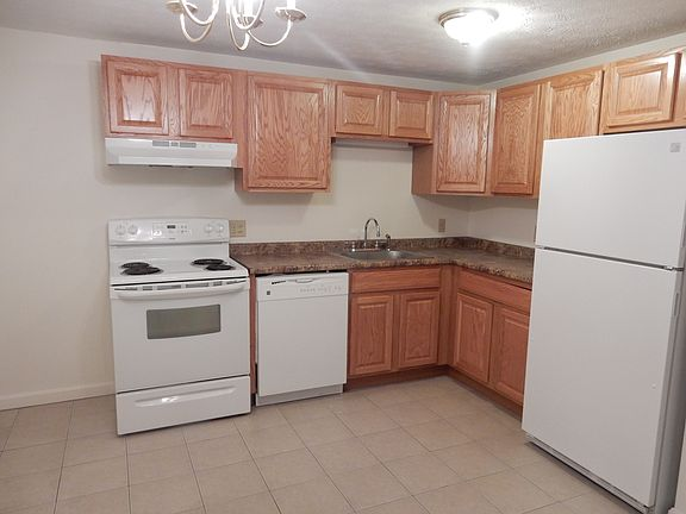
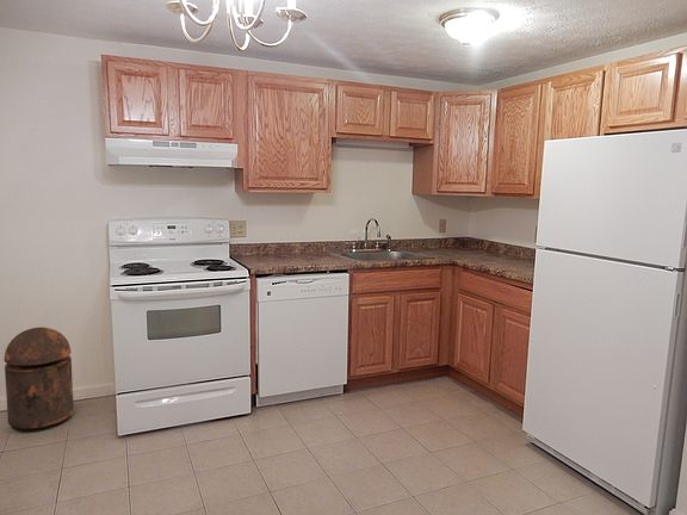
+ trash can [4,327,75,433]
